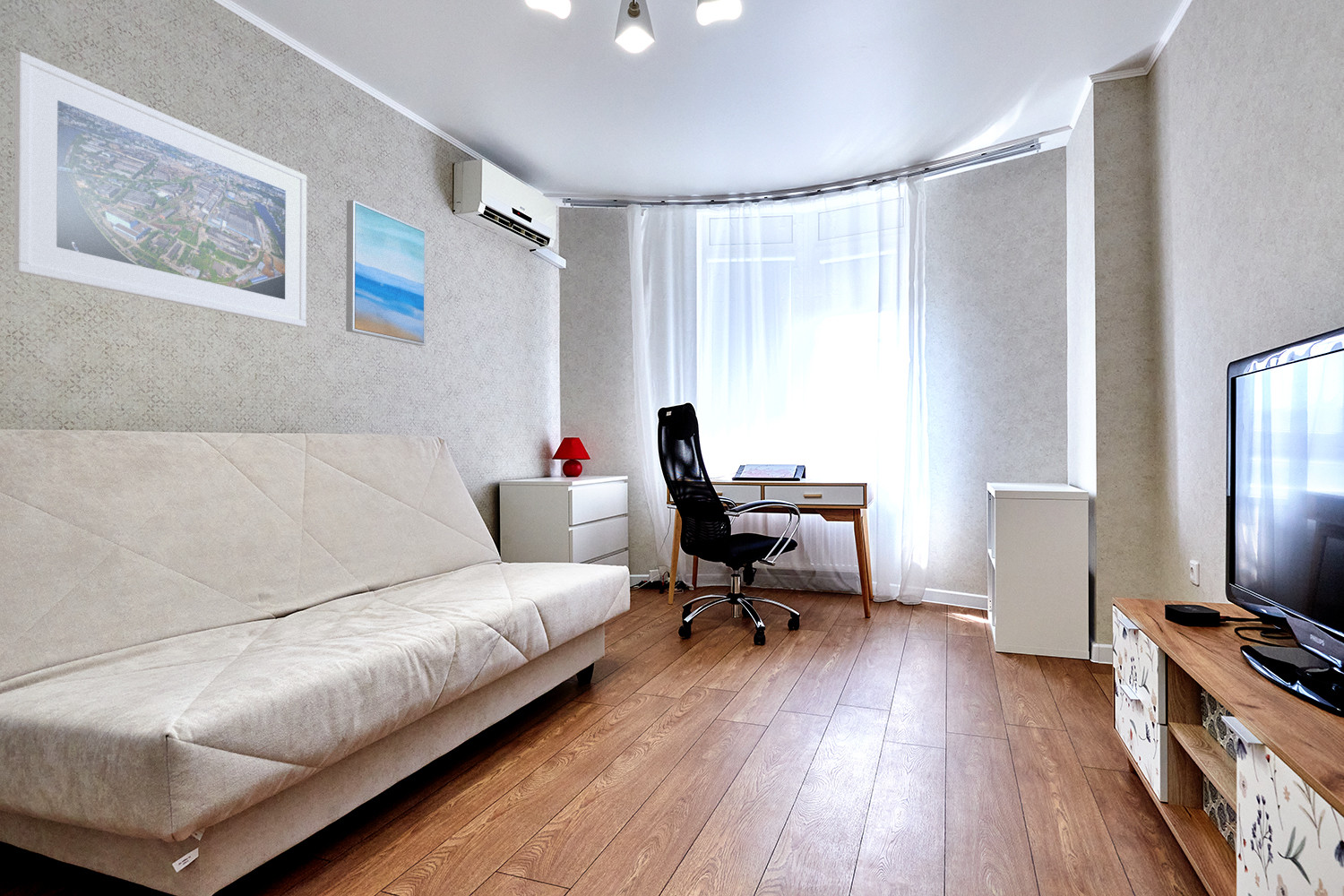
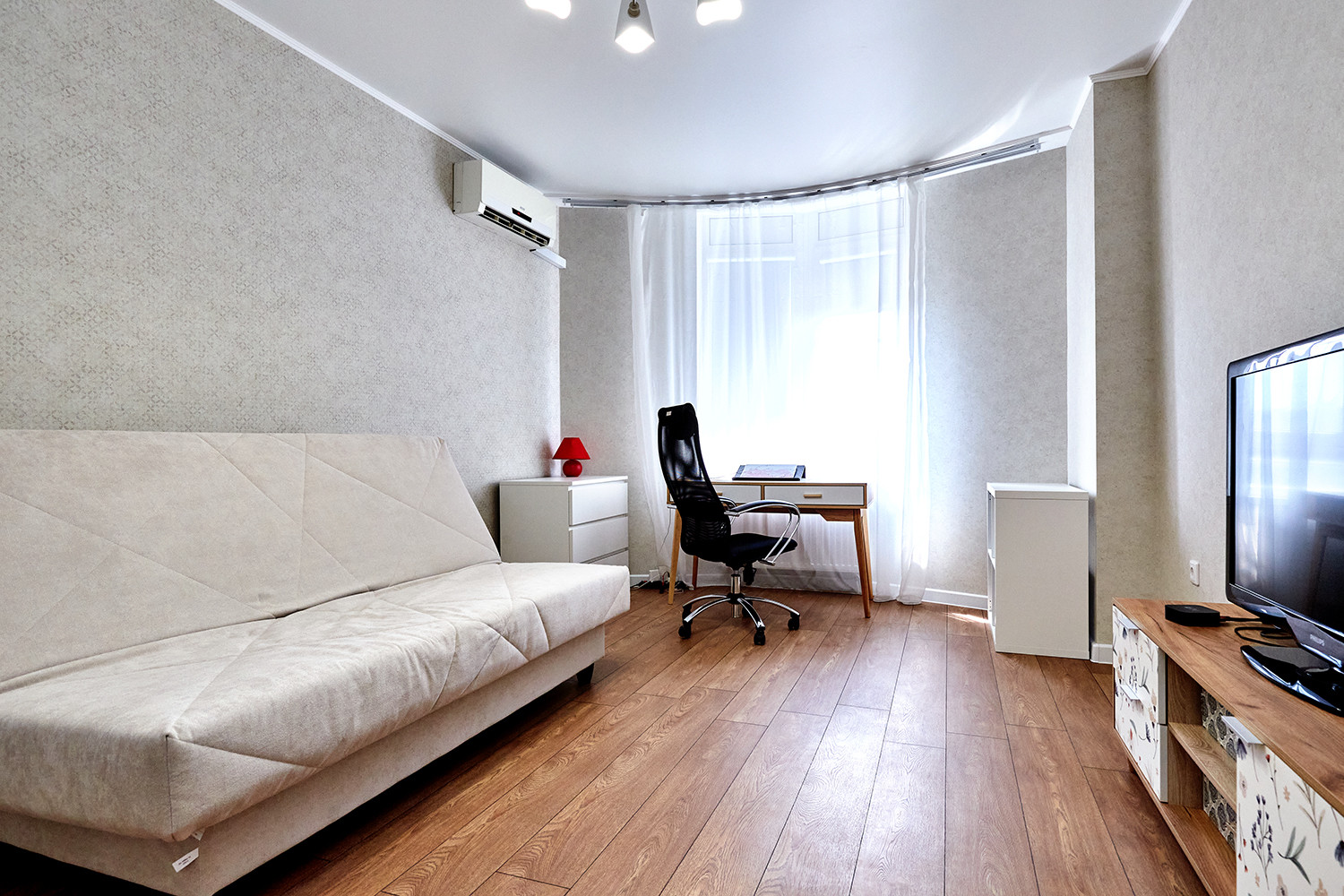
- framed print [13,51,307,328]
- wall art [345,199,426,347]
